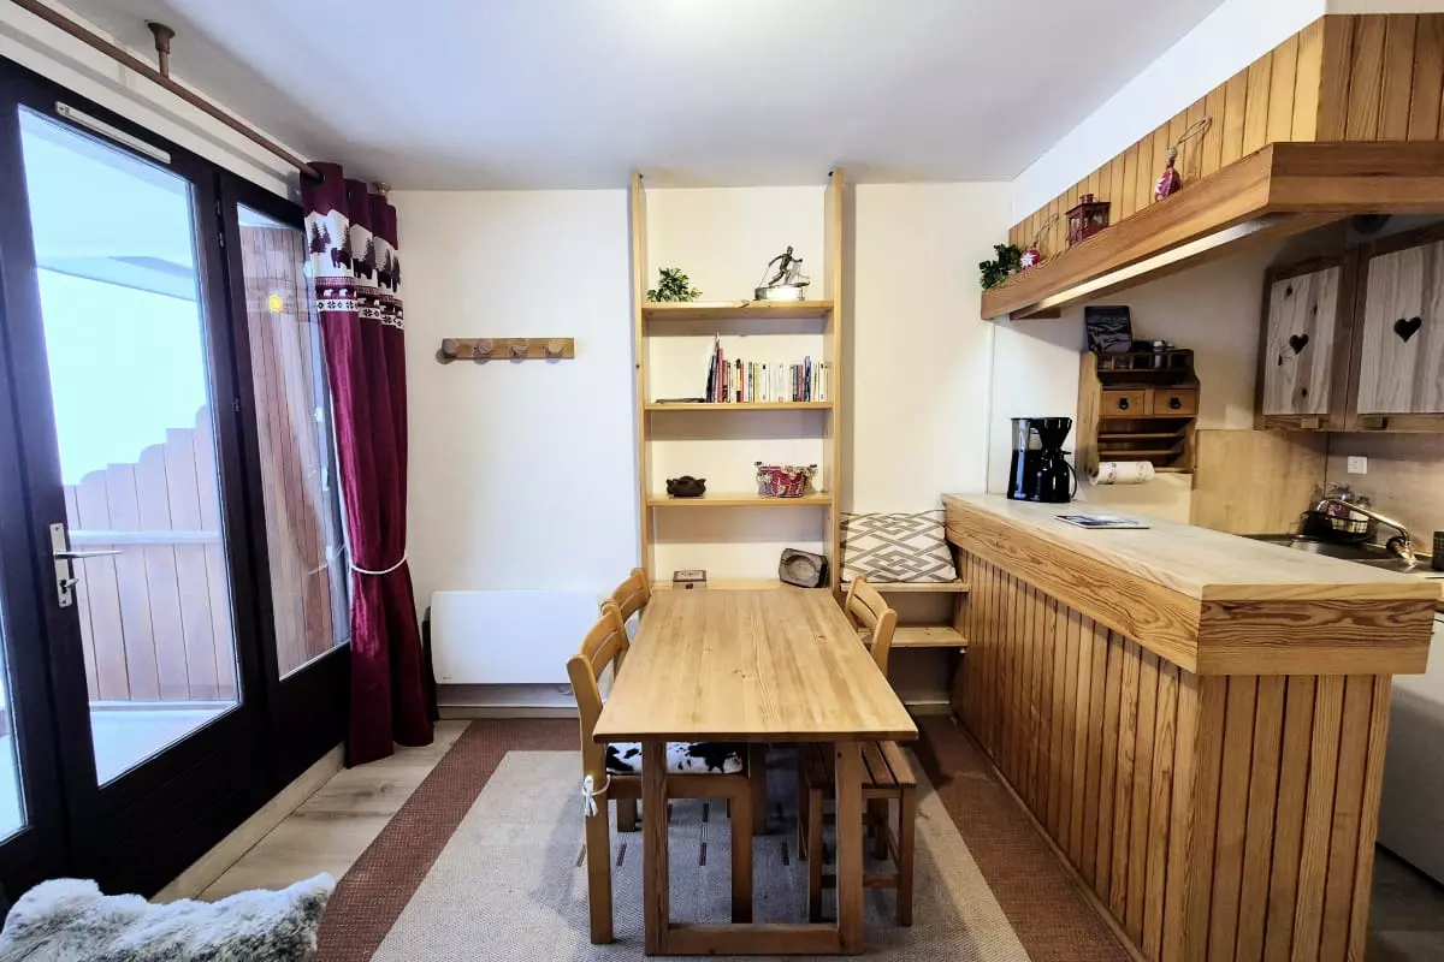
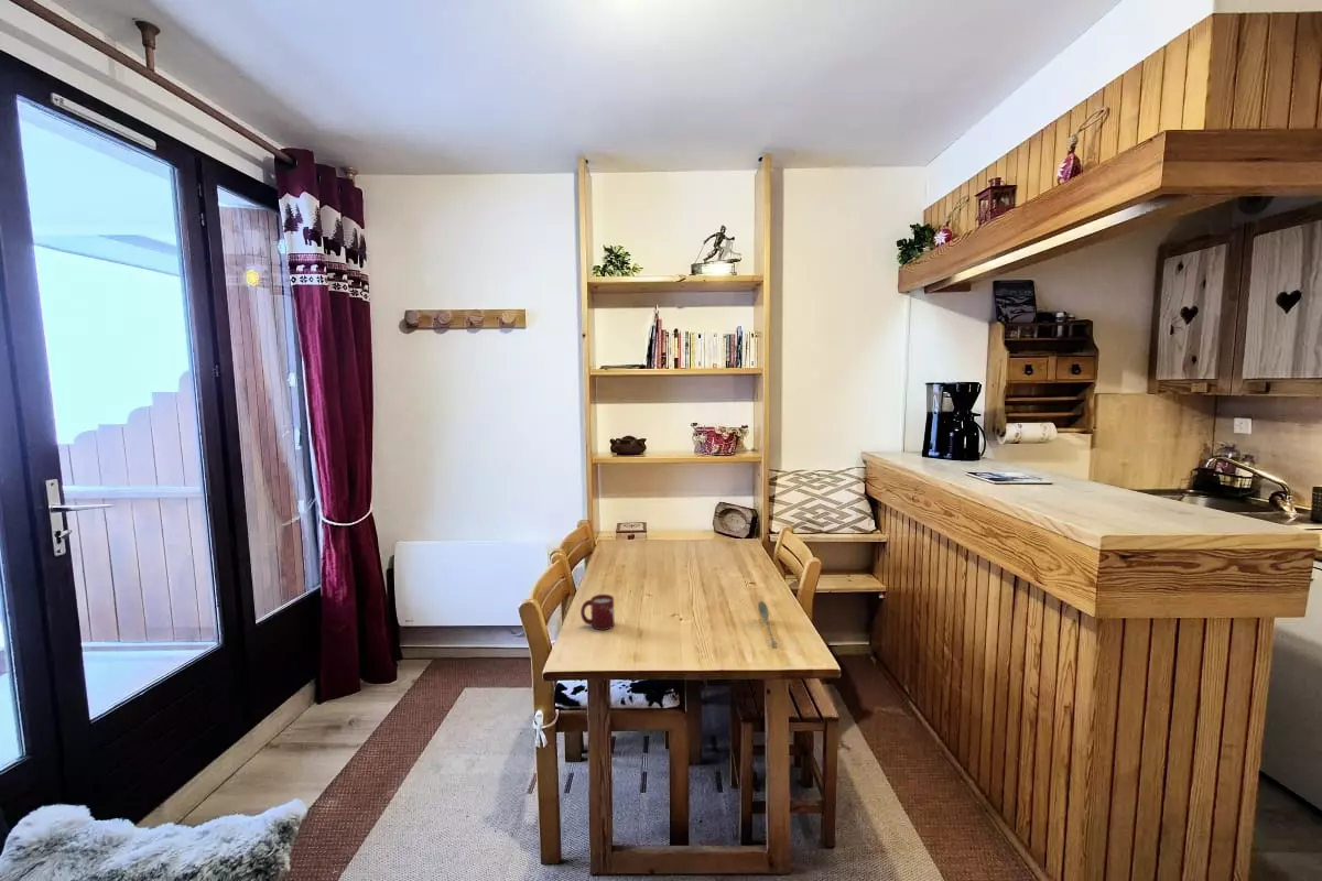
+ soupspoon [757,600,779,648]
+ cup [579,594,616,631]
